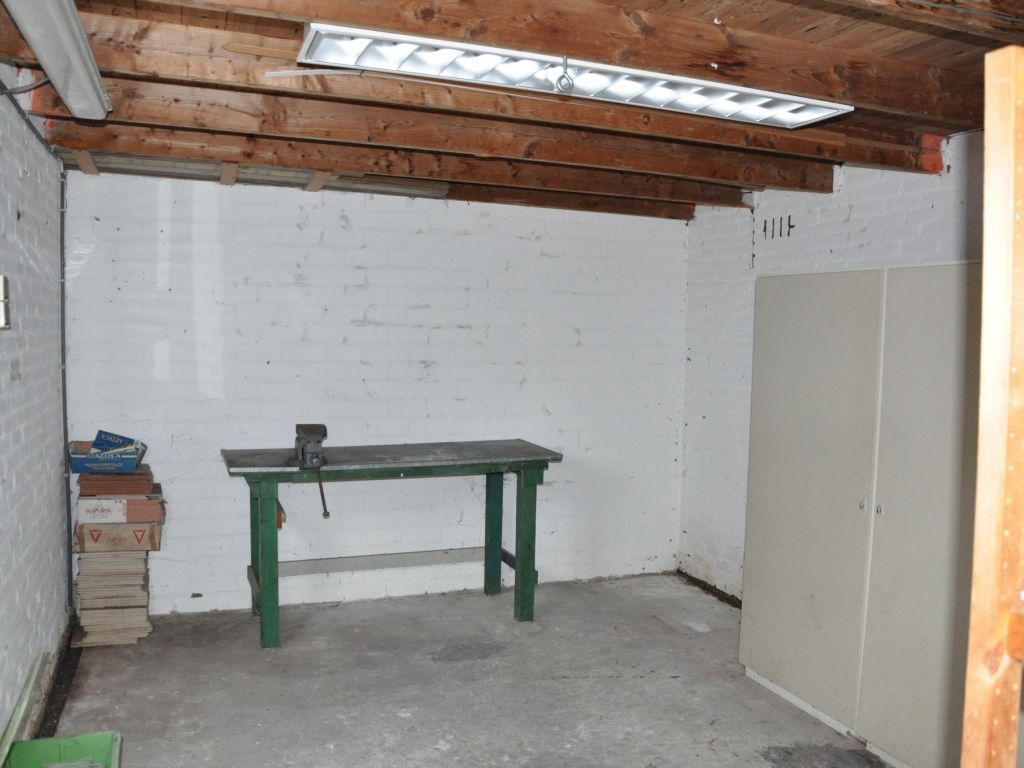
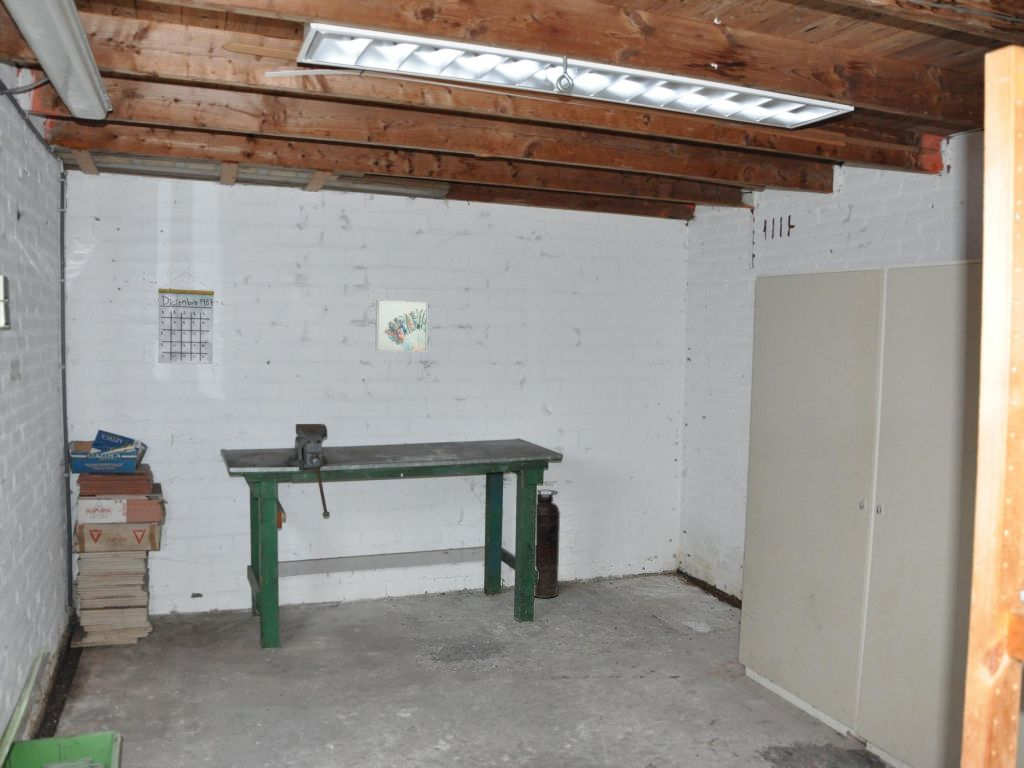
+ wall art [374,298,429,353]
+ fire extinguisher [533,489,561,599]
+ calendar [157,271,215,365]
